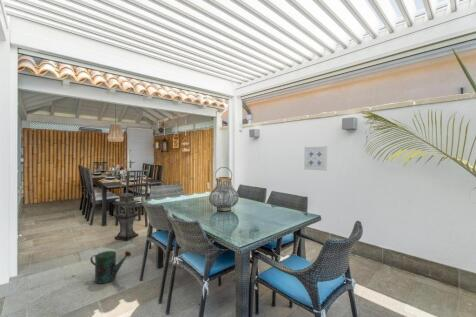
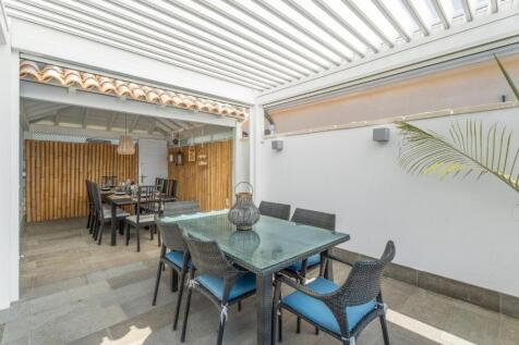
- lantern [111,192,142,242]
- watering can [89,250,132,285]
- wall art [303,145,328,172]
